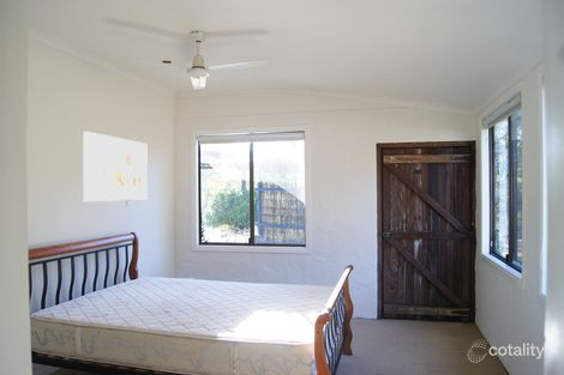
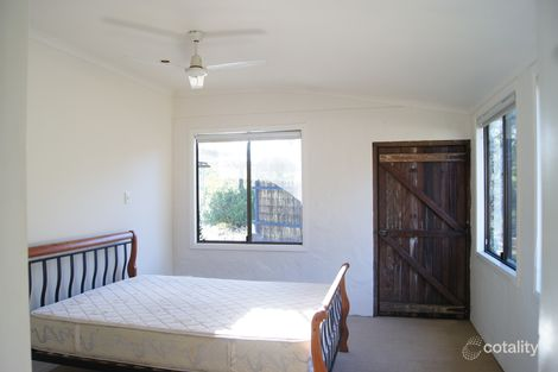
- wall art [83,131,149,202]
